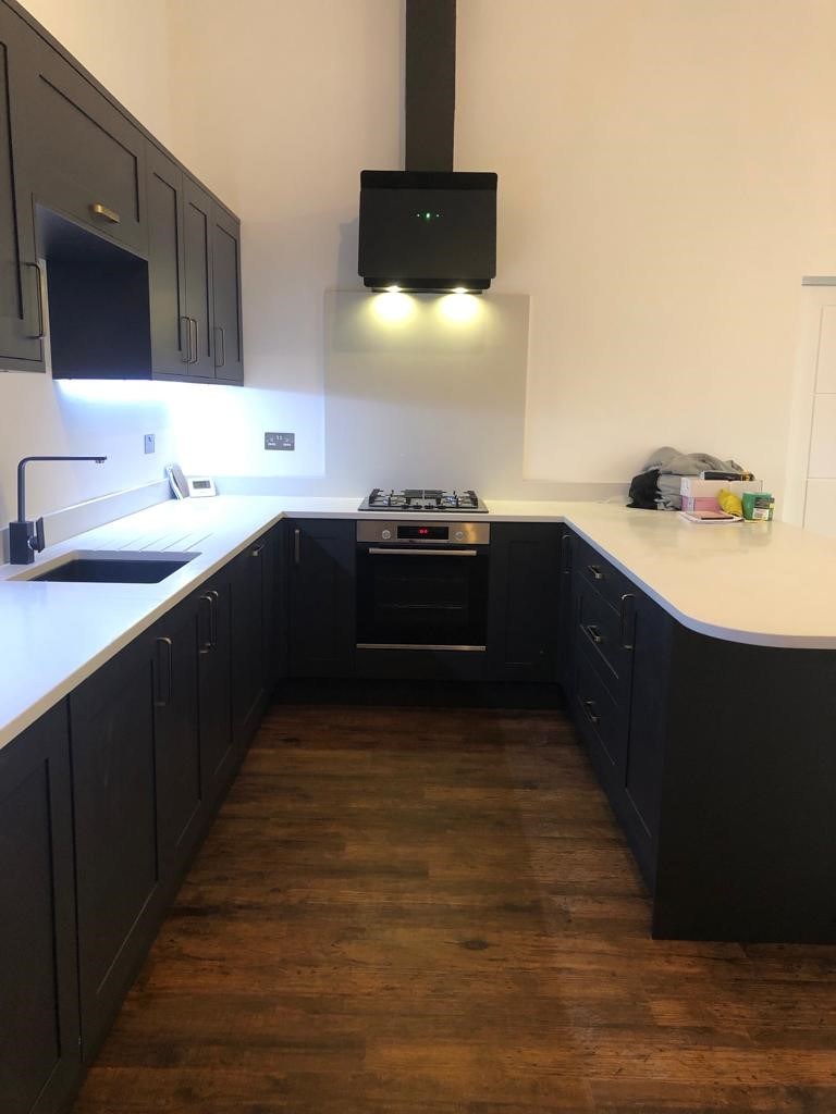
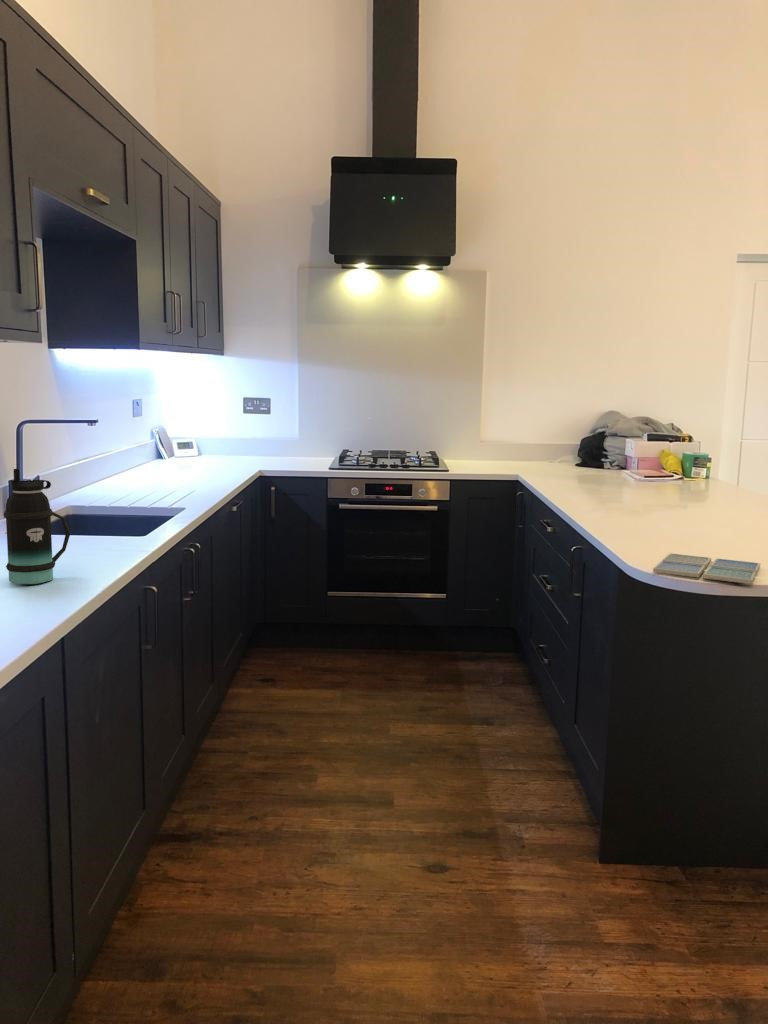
+ drink coaster [652,552,761,585]
+ bottle [3,468,71,585]
